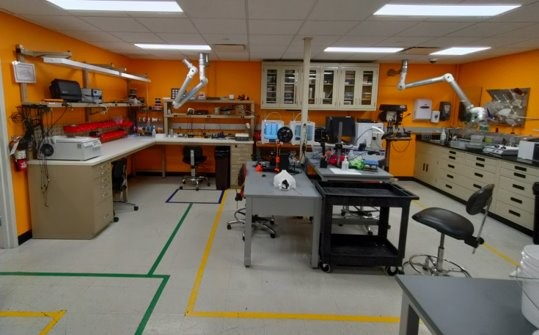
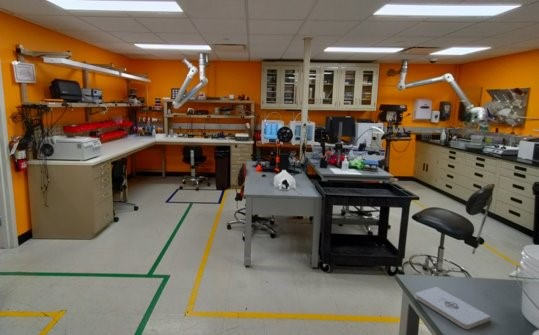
+ notepad [414,286,491,330]
